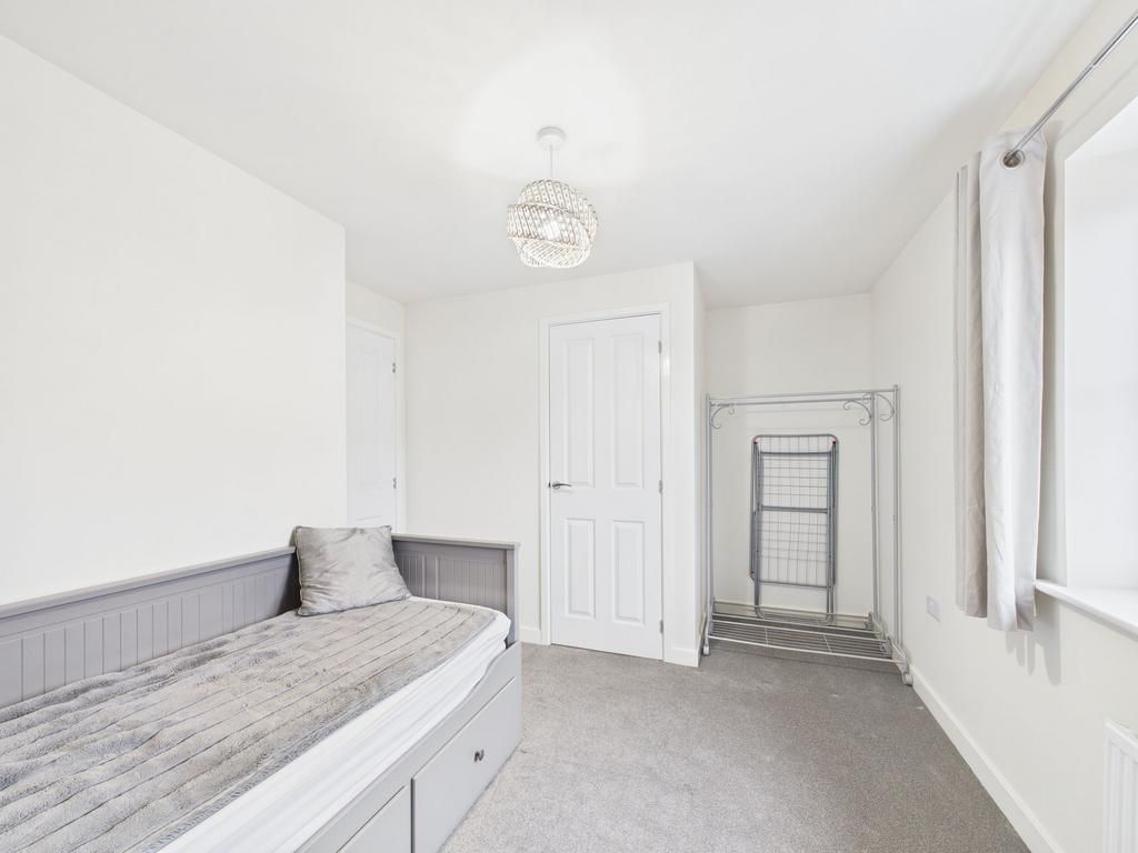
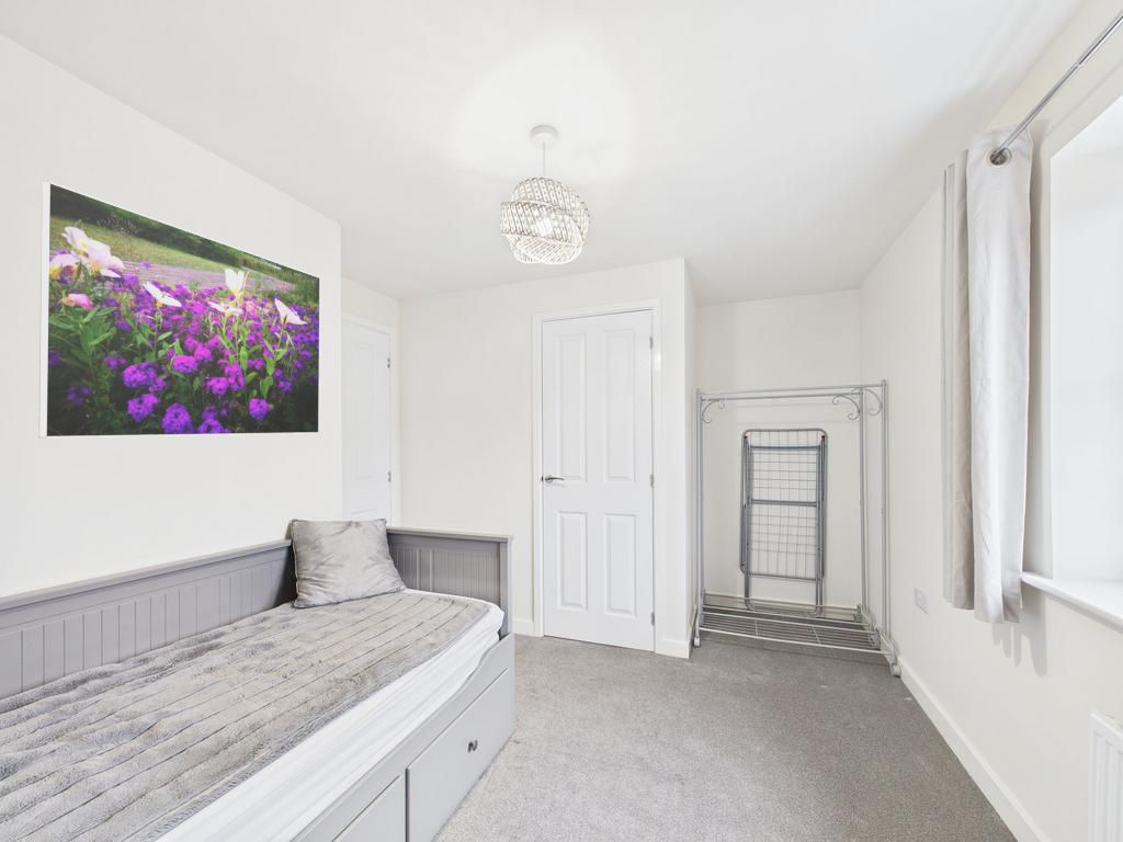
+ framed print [37,180,321,439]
